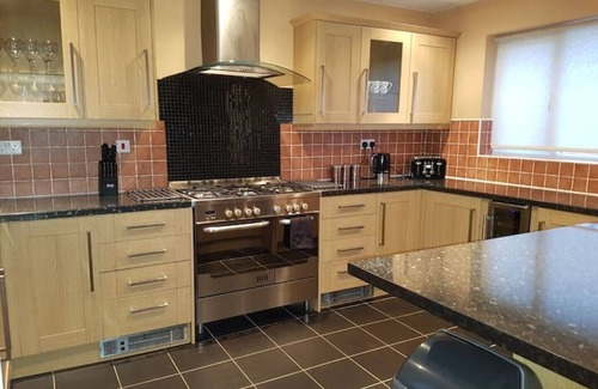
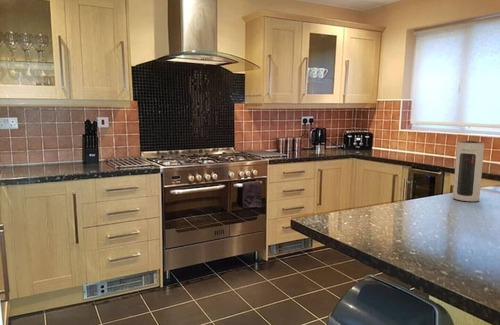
+ speaker [452,140,485,203]
